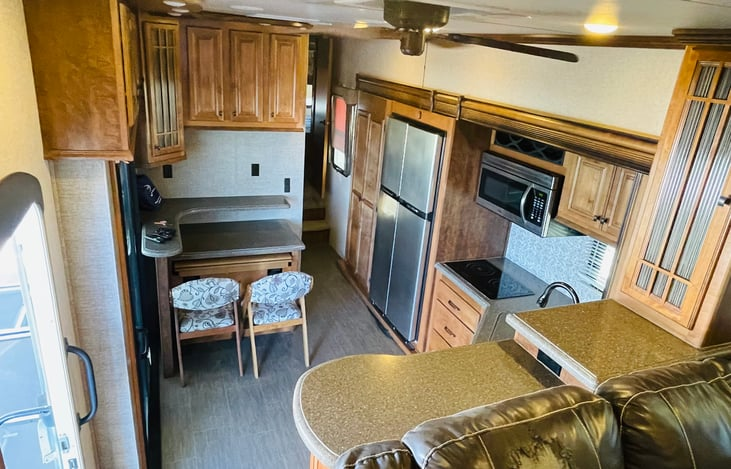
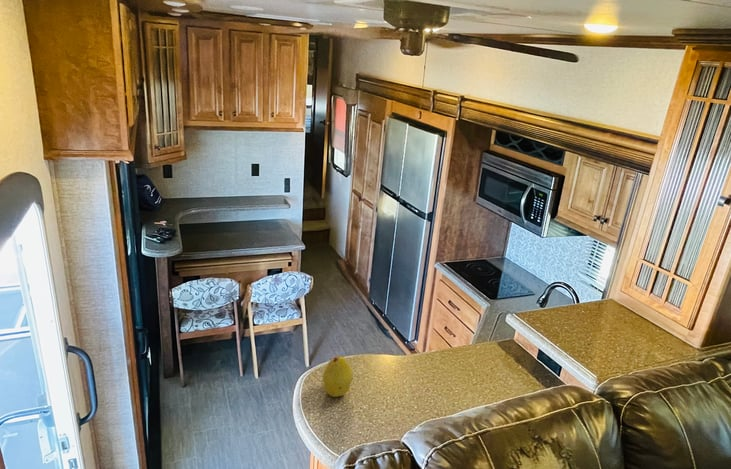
+ fruit [322,355,354,398]
